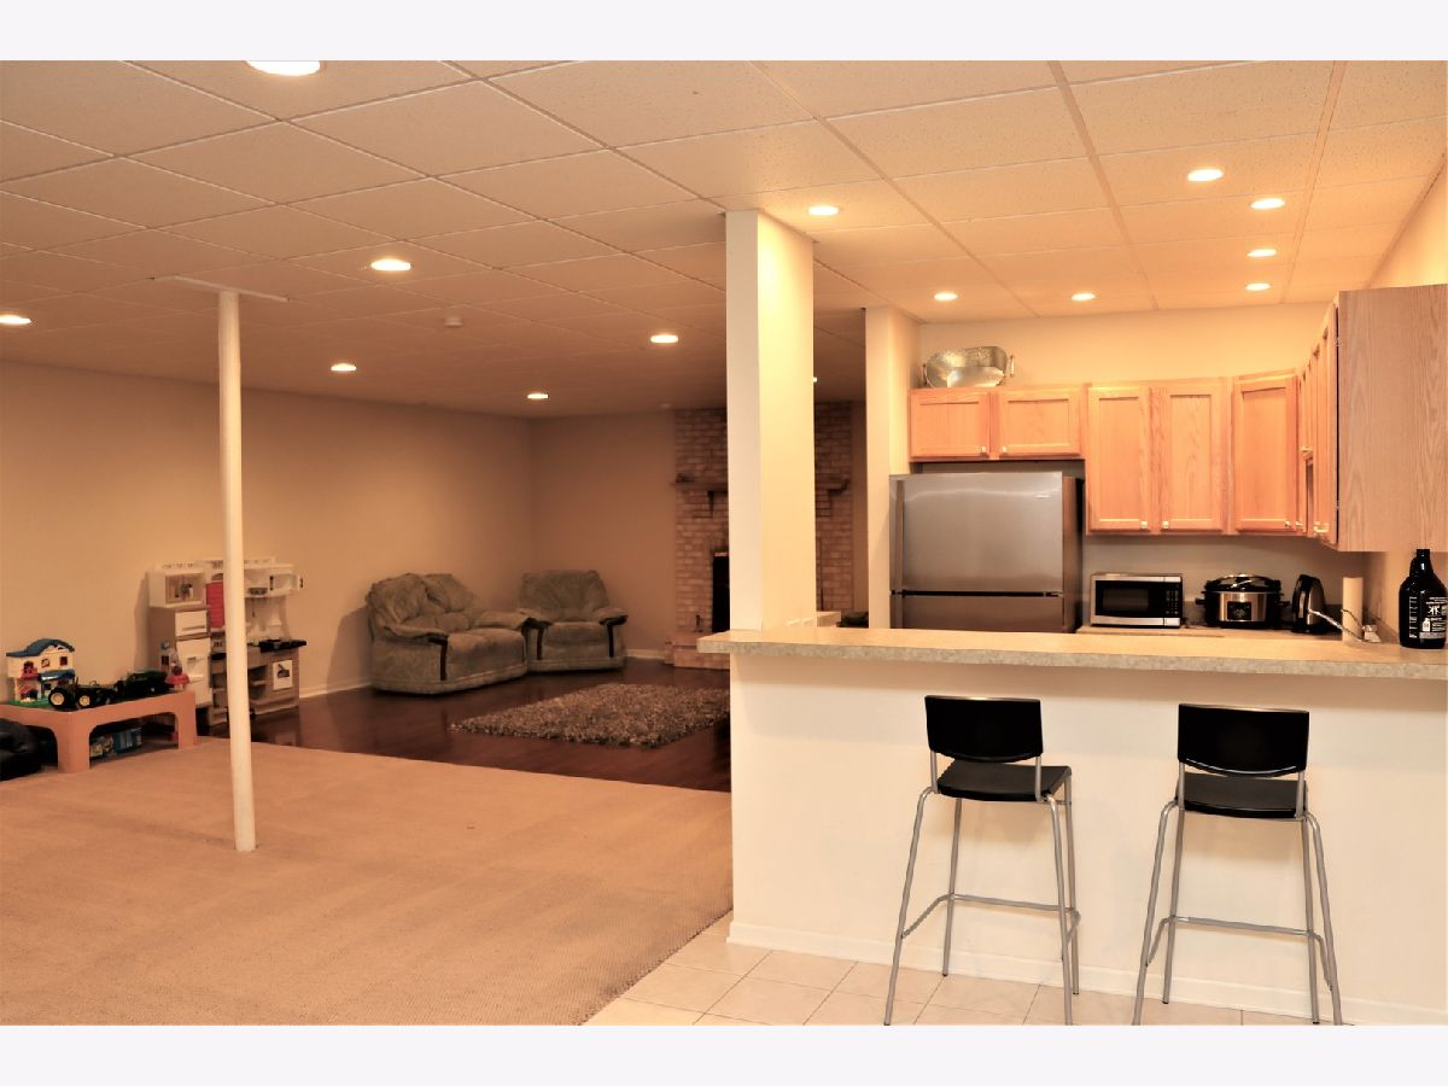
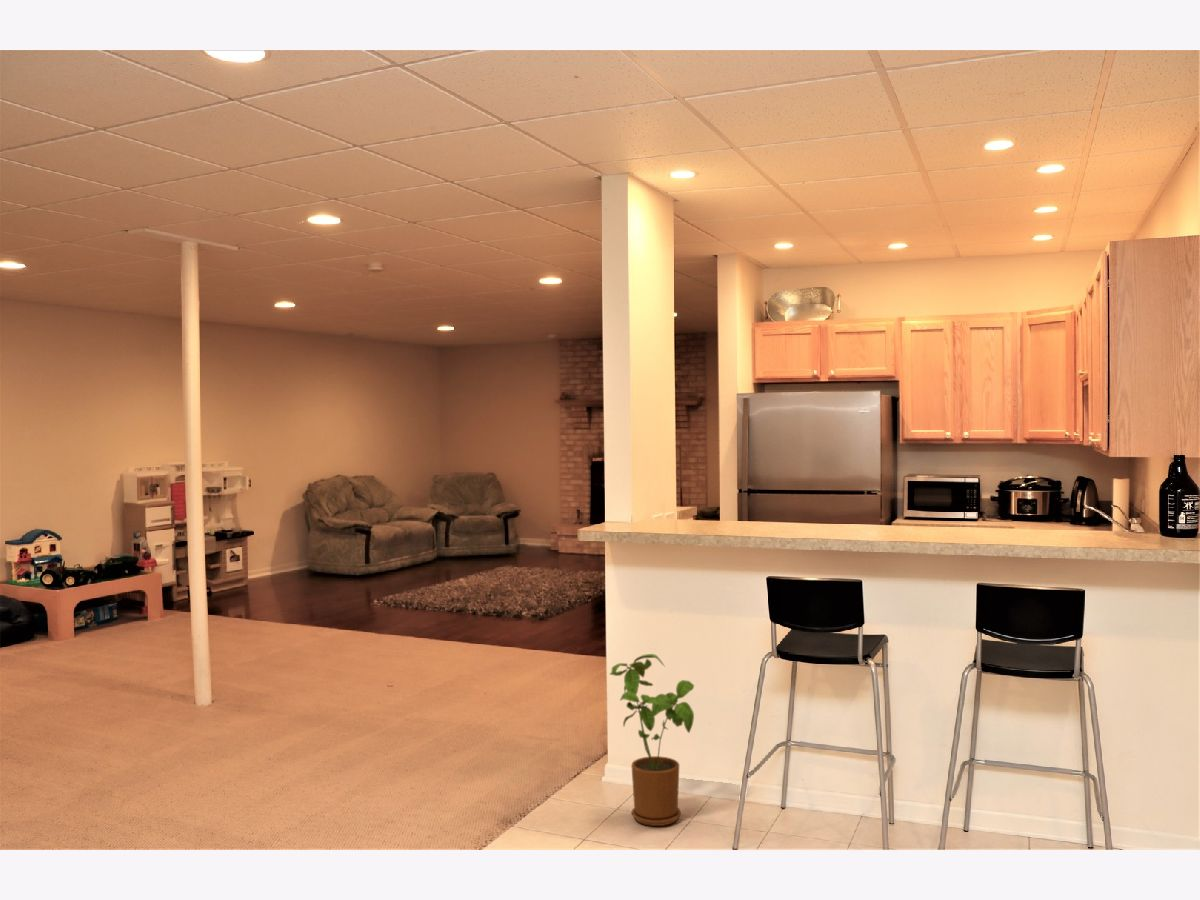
+ house plant [609,653,695,827]
